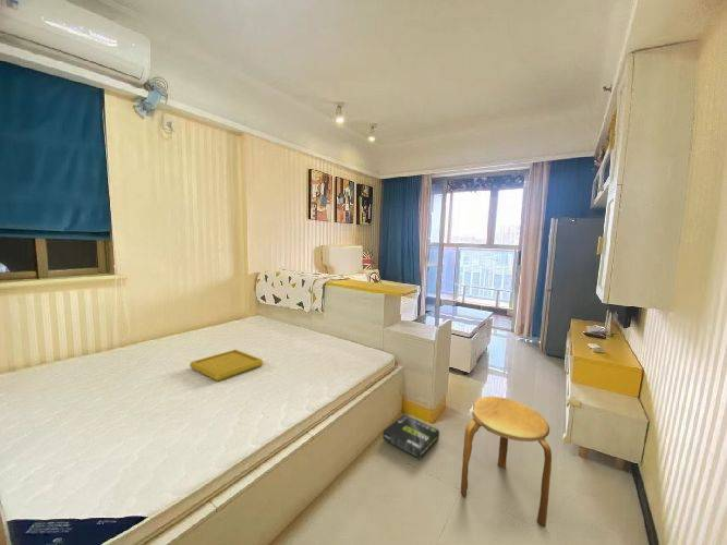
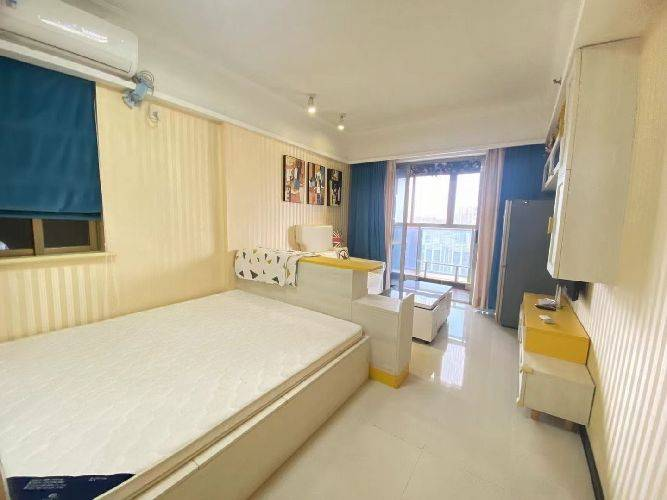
- box [381,413,440,460]
- stool [460,396,553,528]
- serving tray [189,349,265,383]
